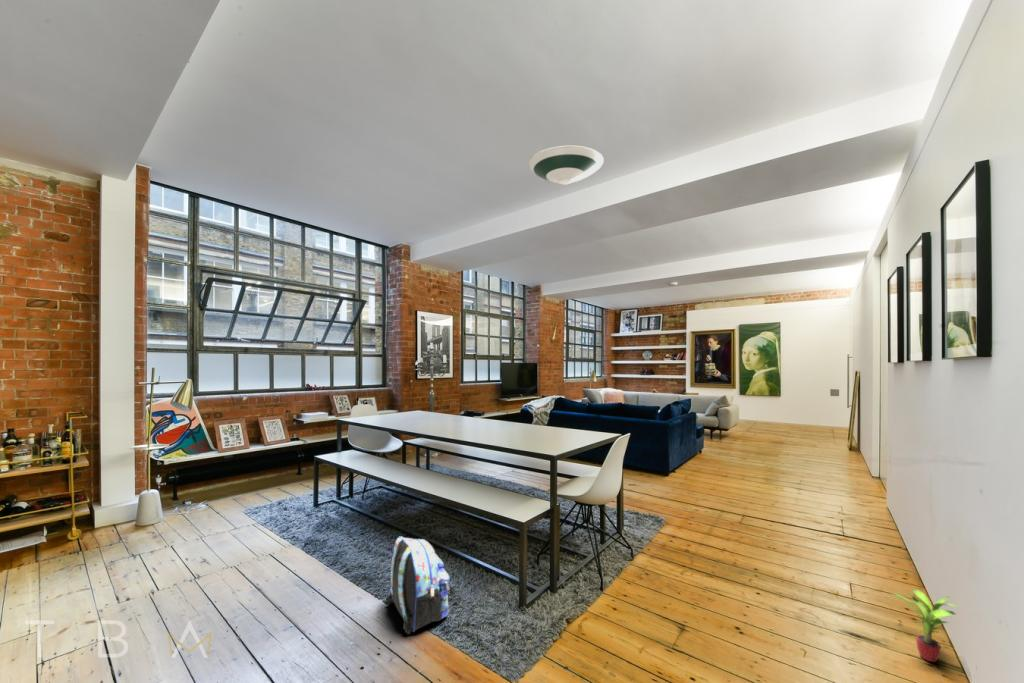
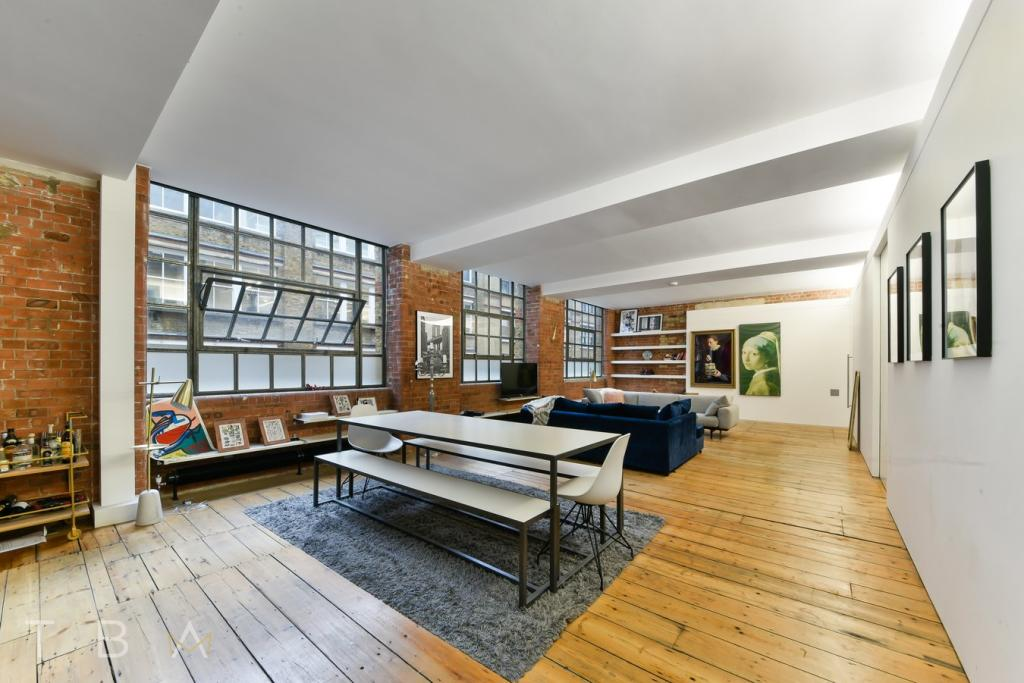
- backpack [385,535,451,635]
- potted plant [891,589,960,663]
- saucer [527,145,605,185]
